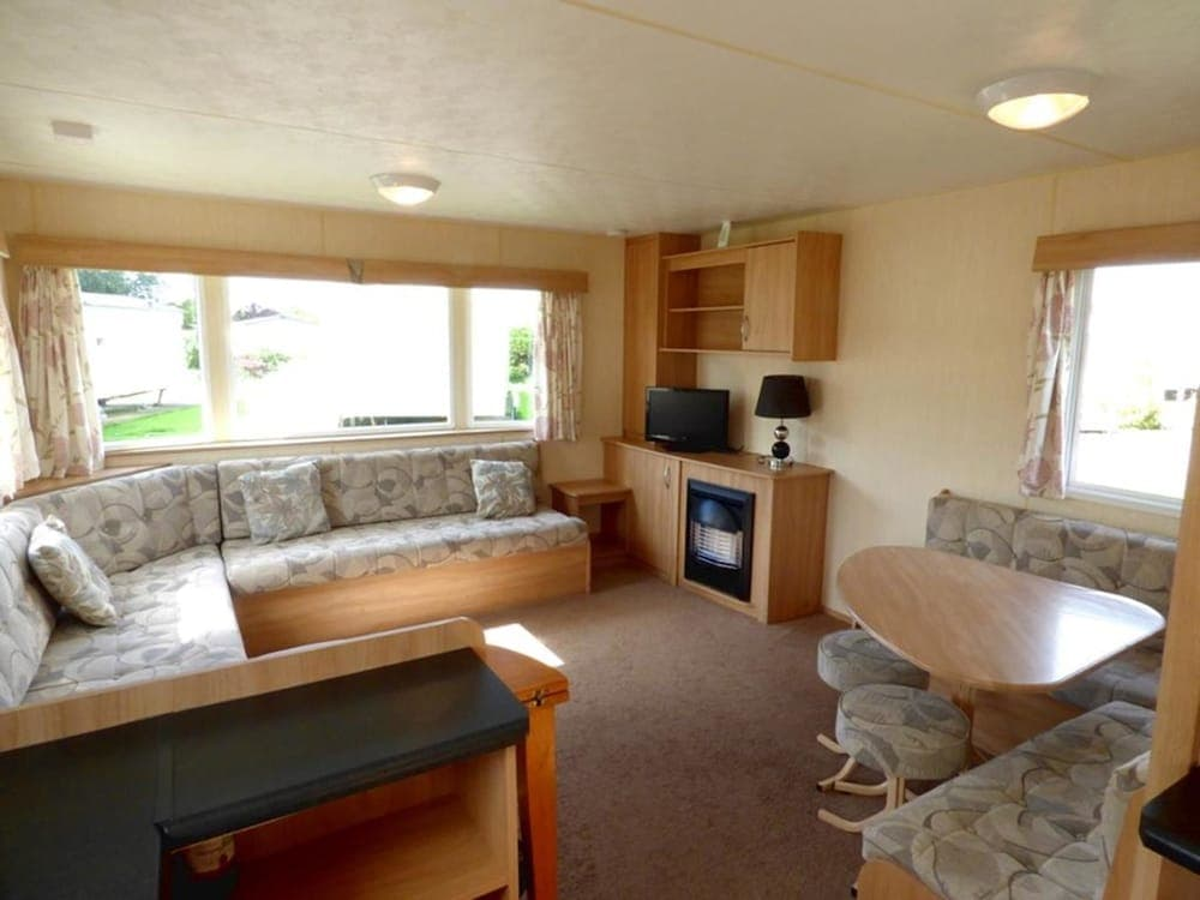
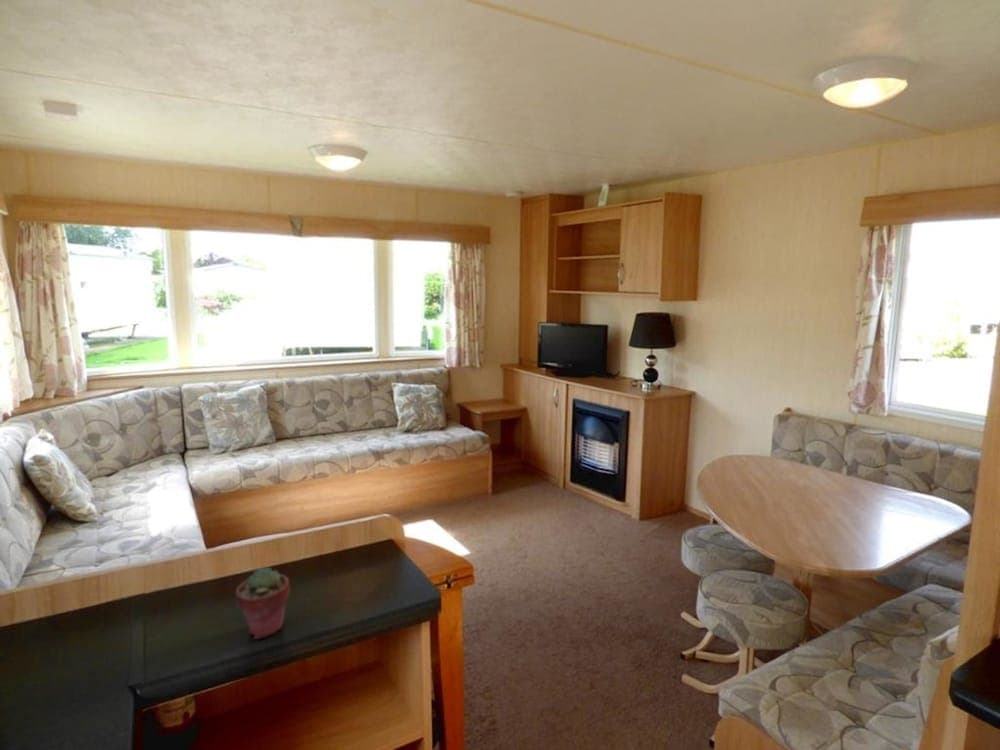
+ potted succulent [235,566,291,640]
